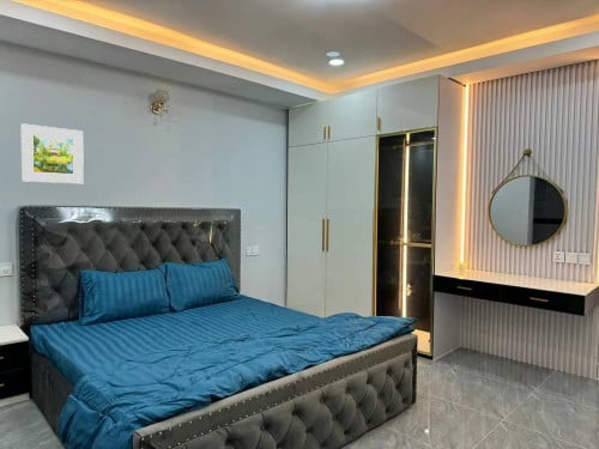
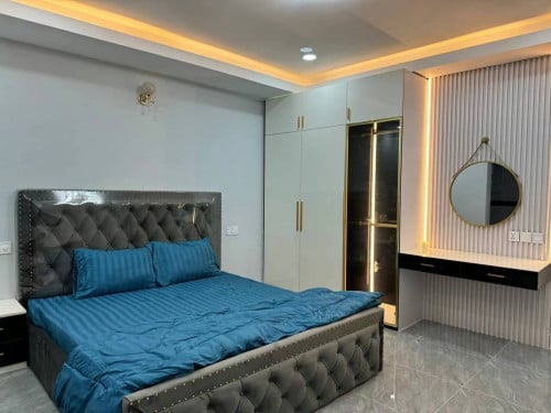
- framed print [20,122,85,184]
